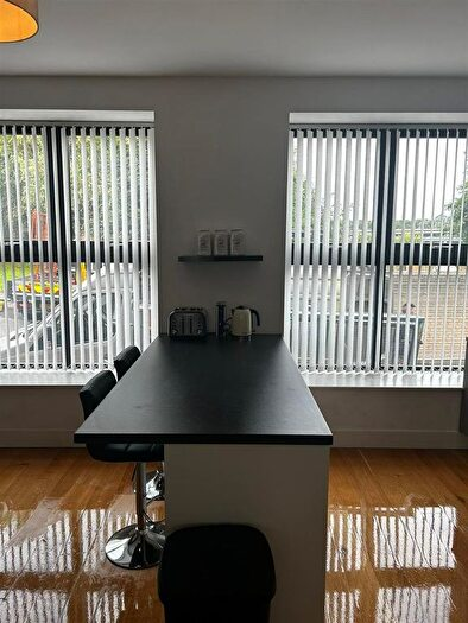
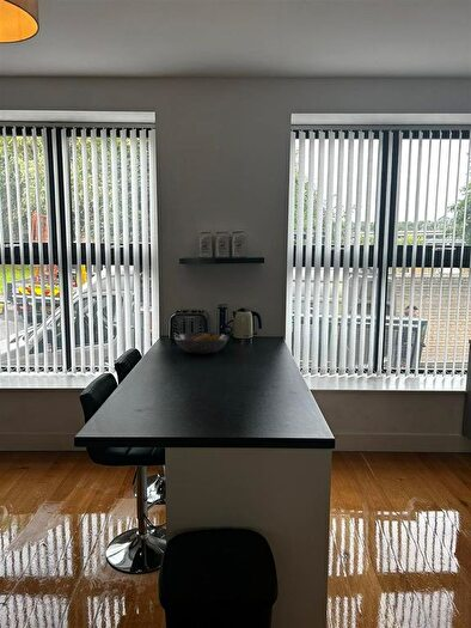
+ fruit bowl [173,331,230,355]
